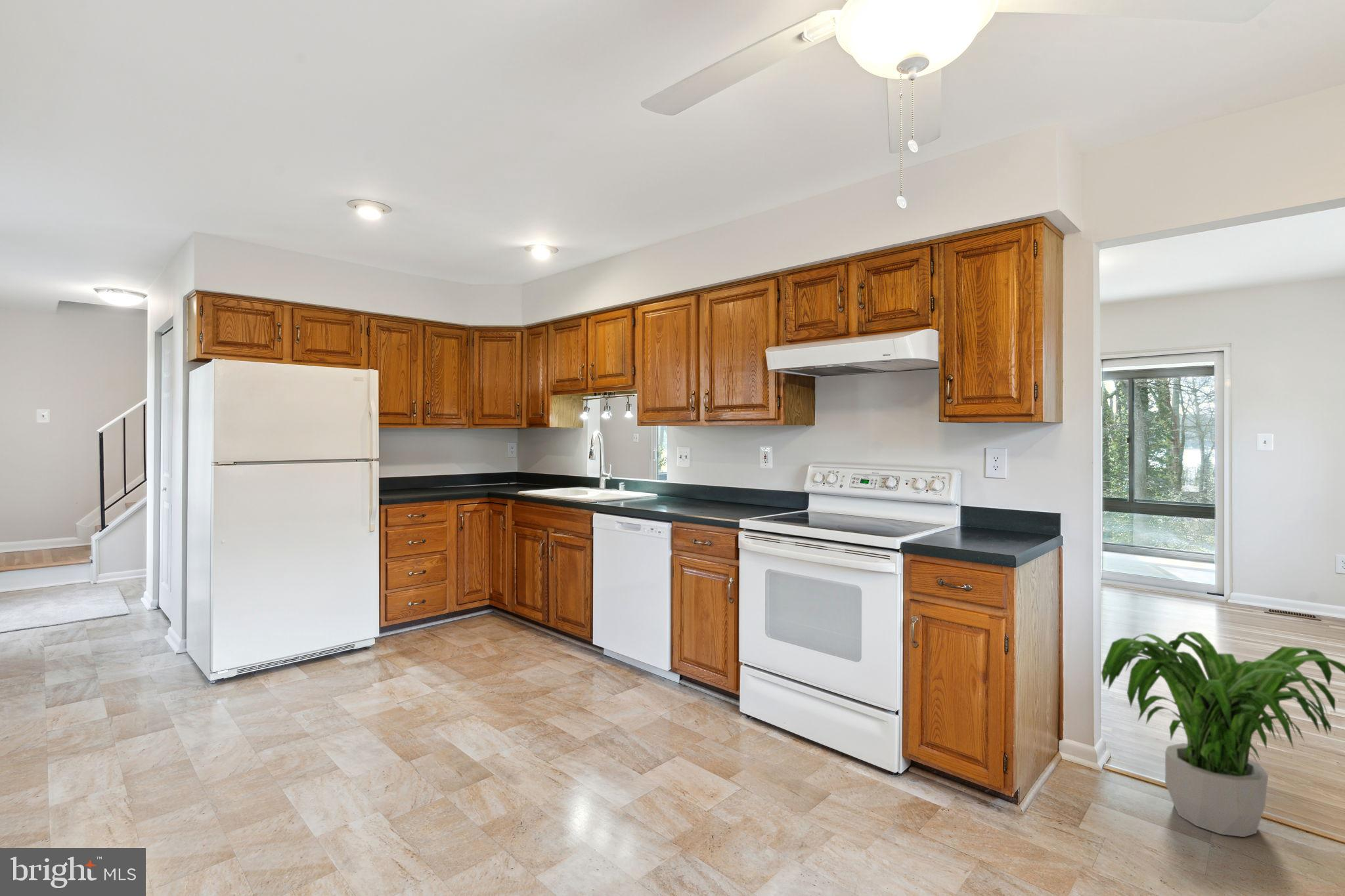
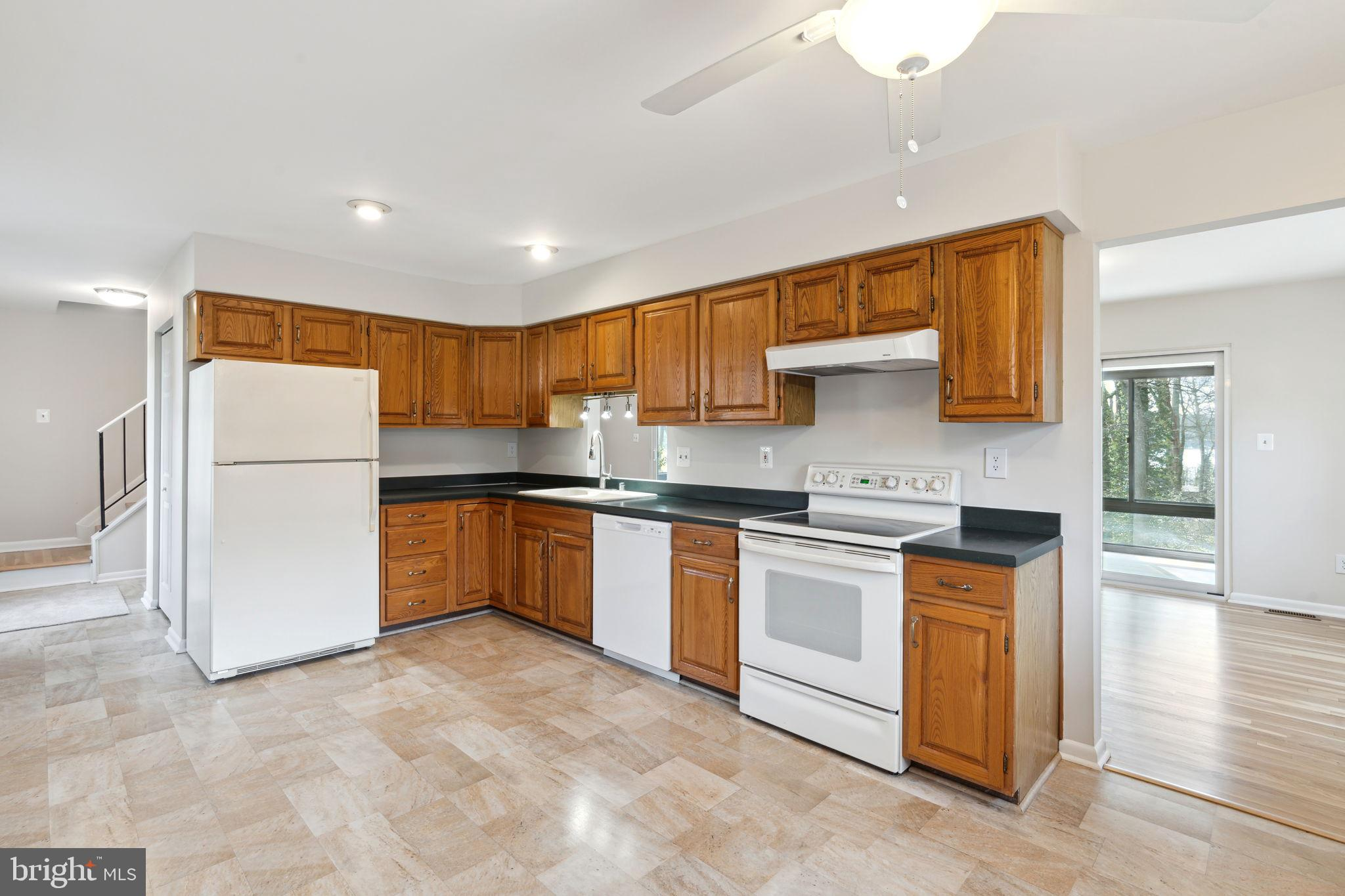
- potted plant [1101,631,1345,838]
